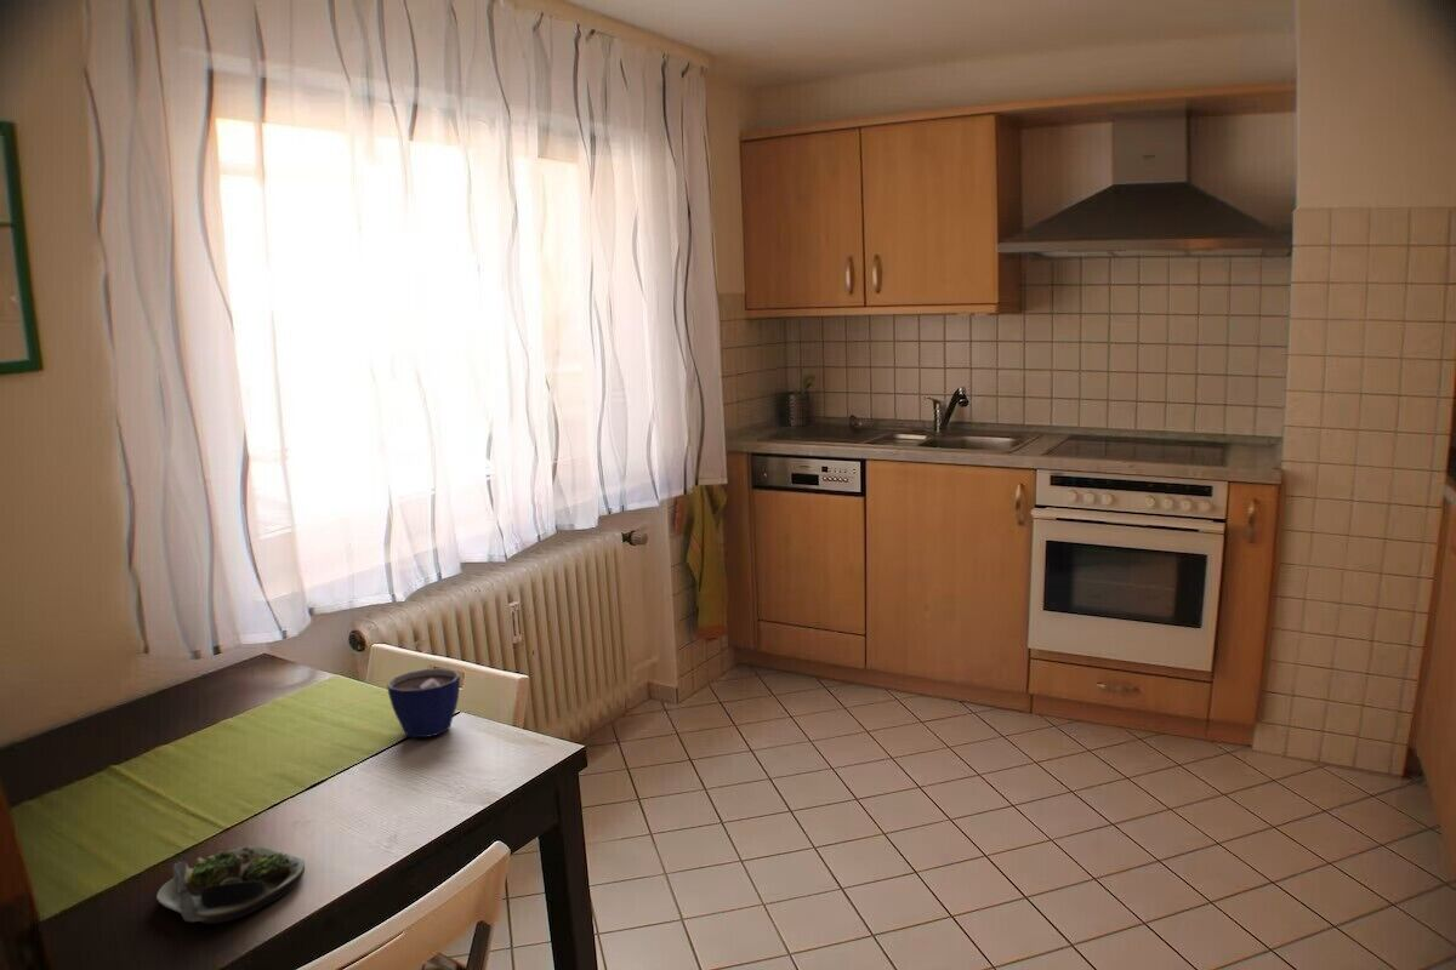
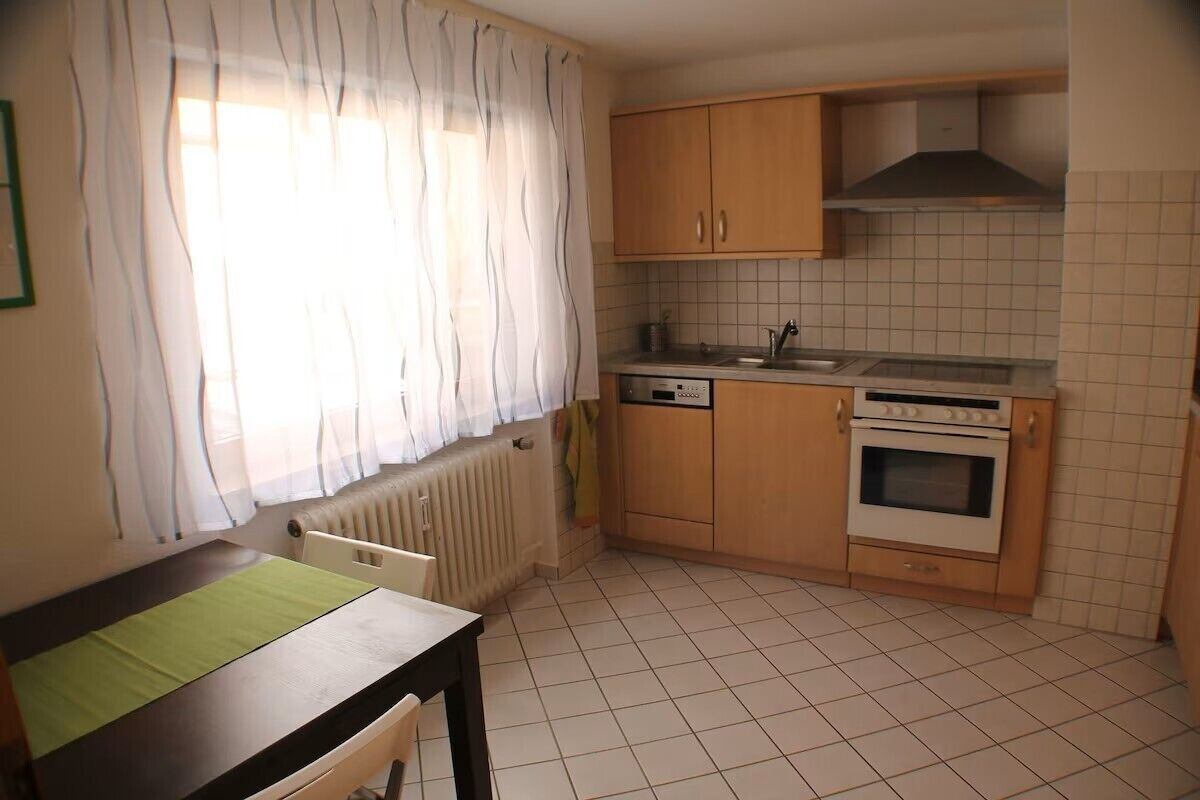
- salad plate [155,845,306,925]
- cup [386,668,461,738]
